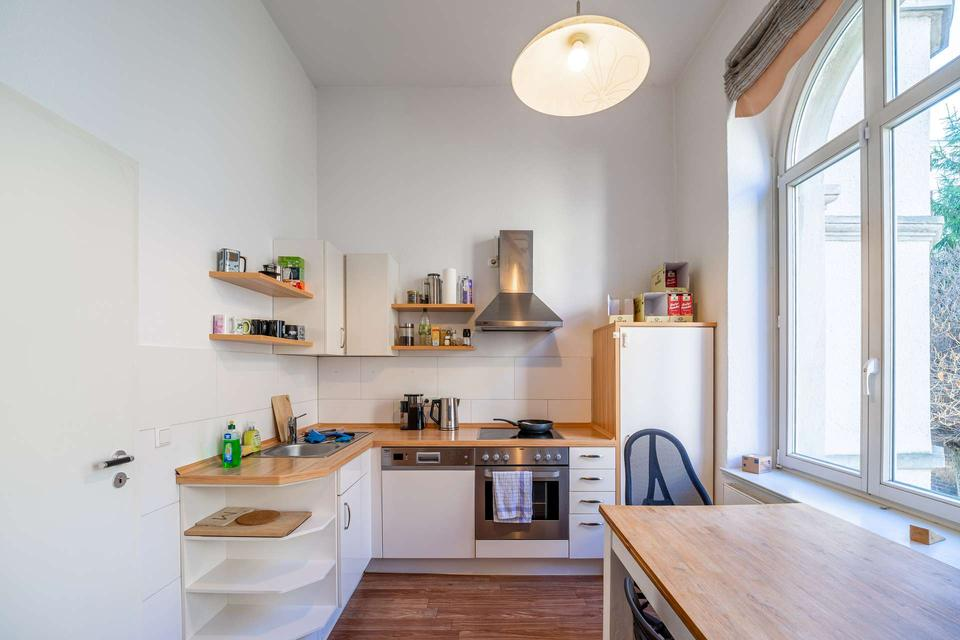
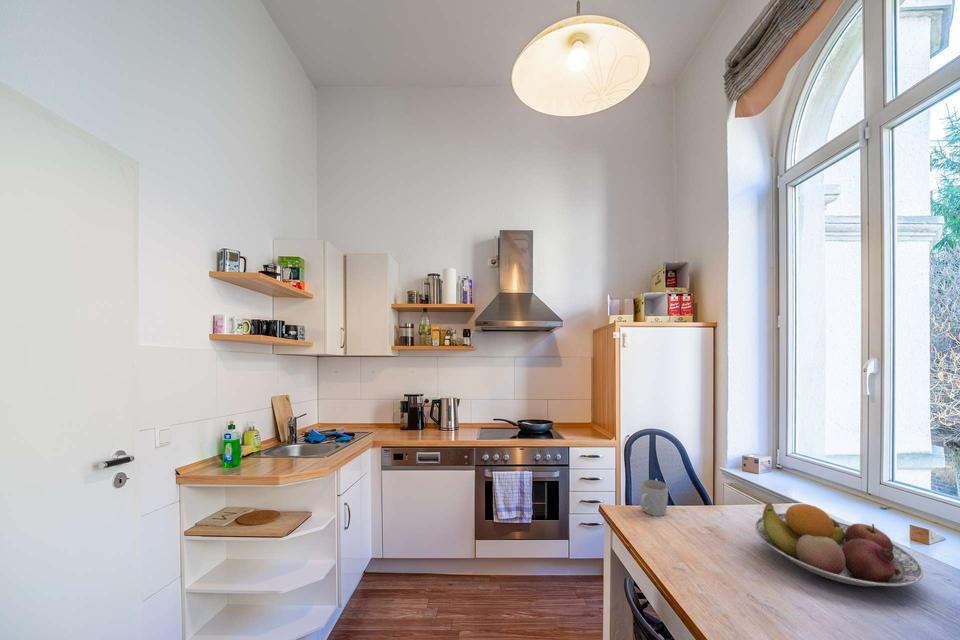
+ mug [639,479,669,517]
+ fruit bowl [754,502,924,587]
